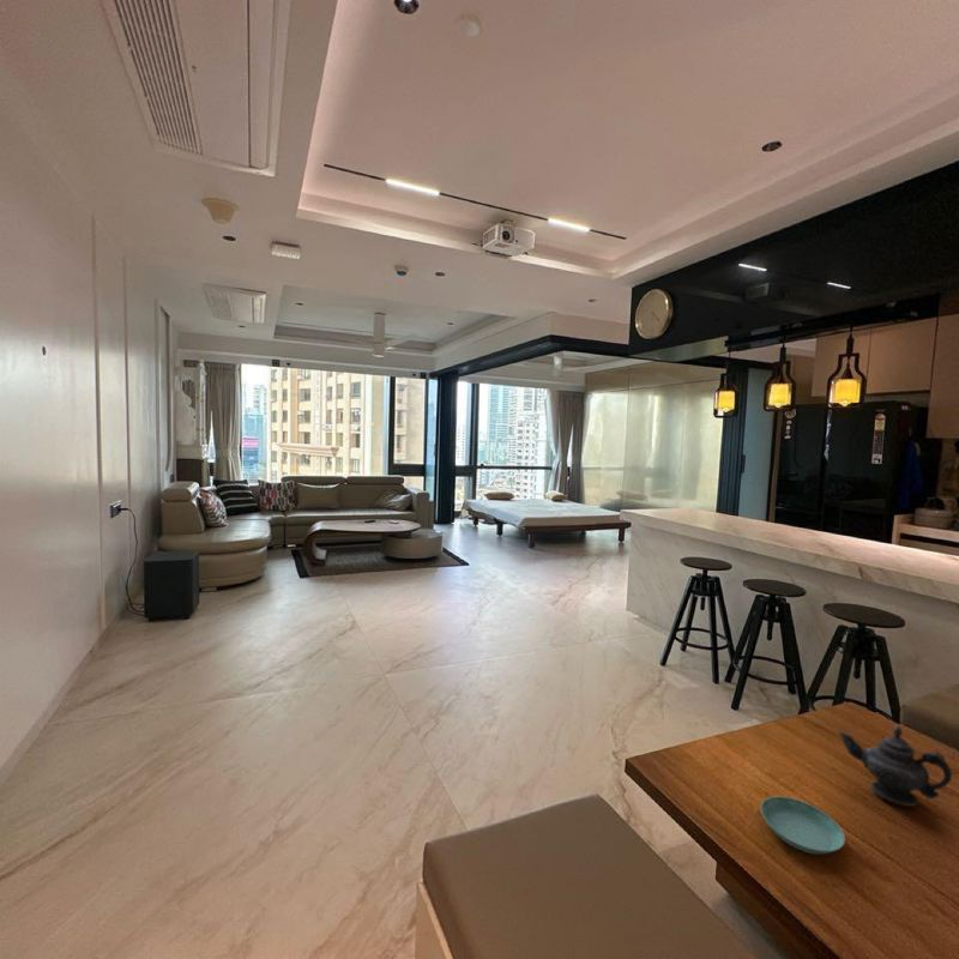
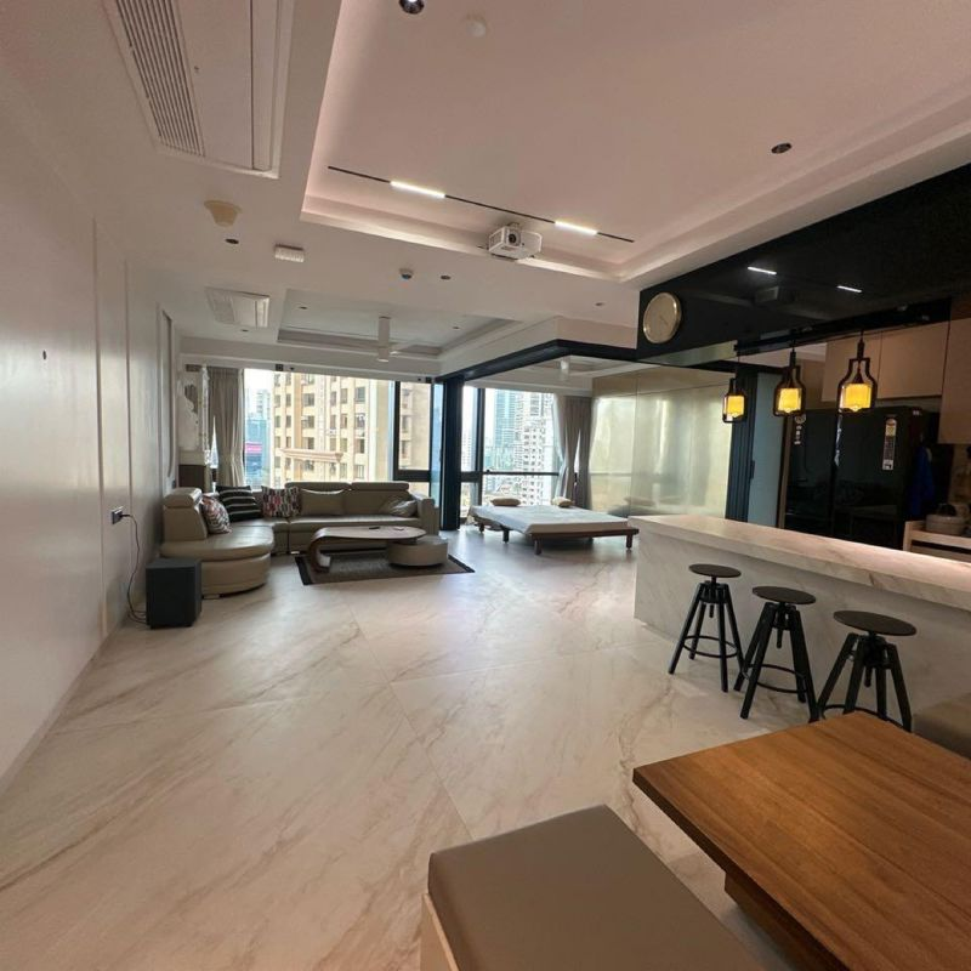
- saucer [759,795,846,856]
- teapot [838,725,953,808]
